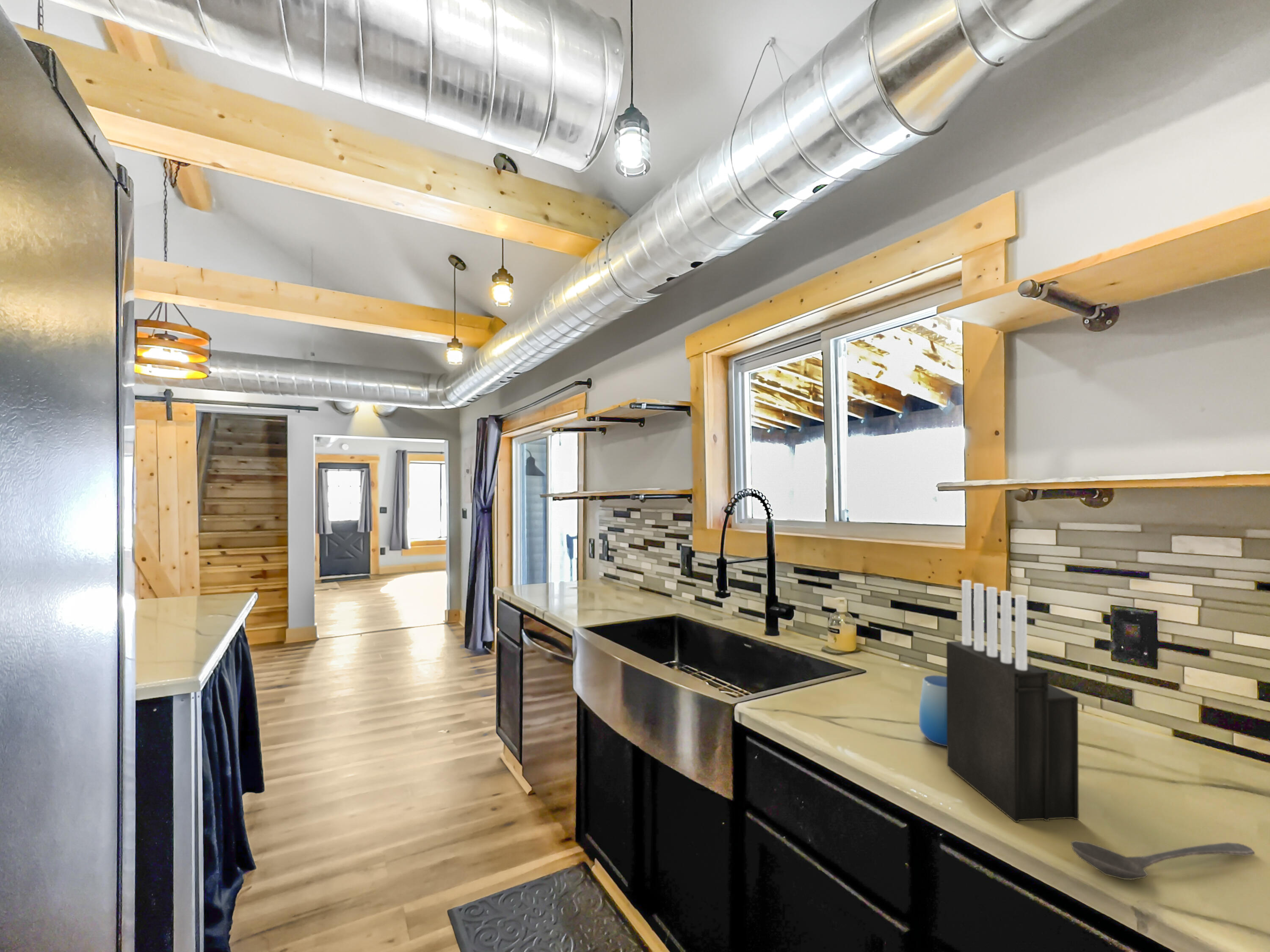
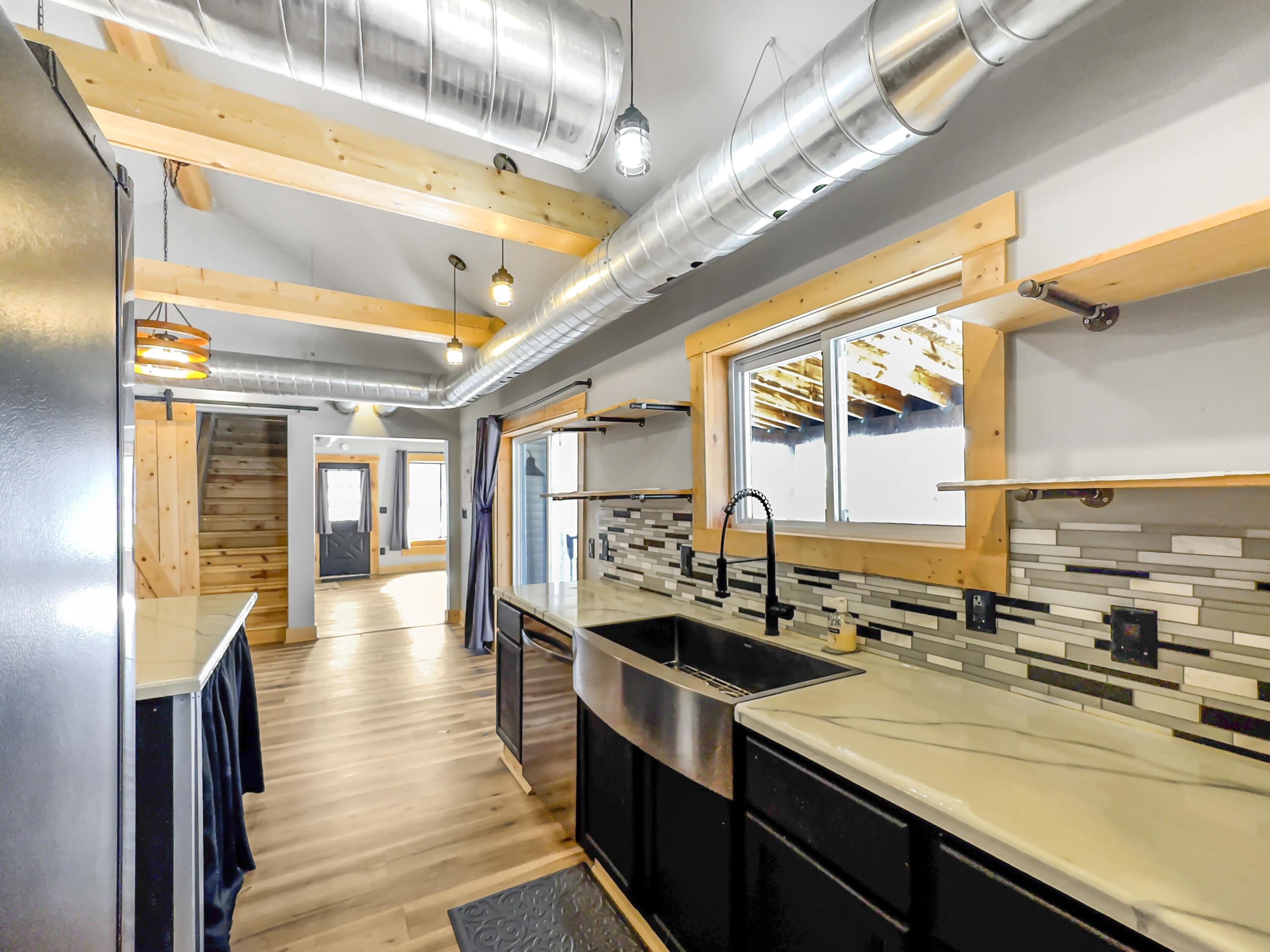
- cup [919,675,947,747]
- knife block [946,579,1079,823]
- stirrer [1071,840,1255,880]
